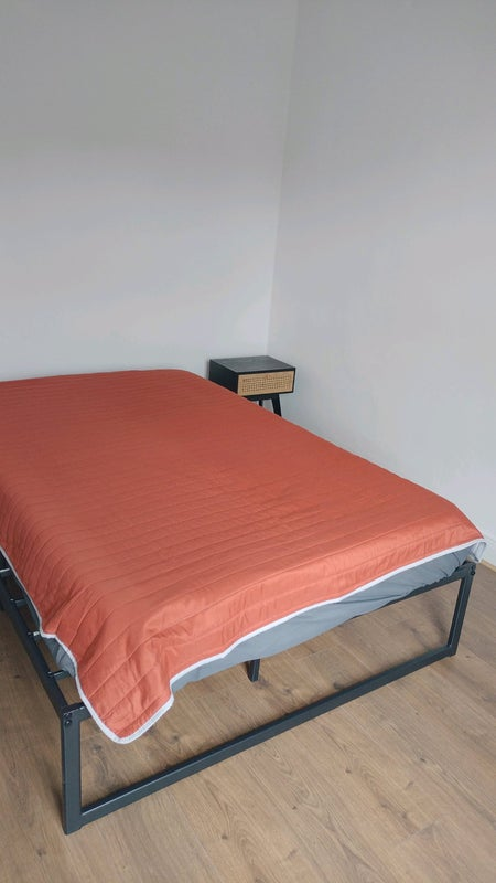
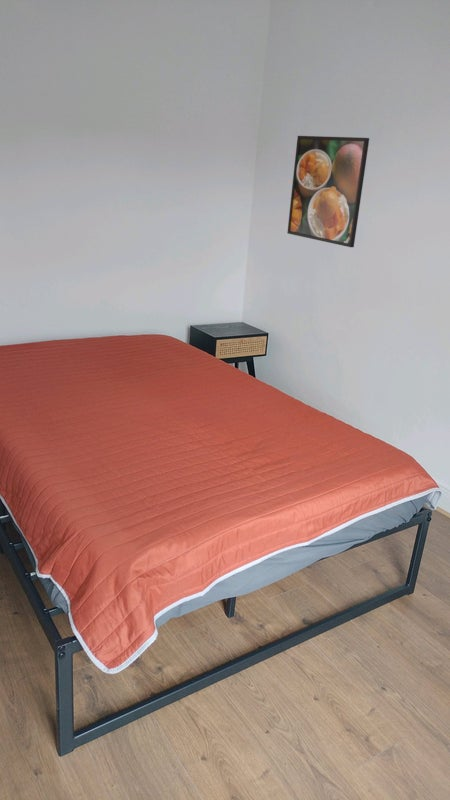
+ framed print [286,135,370,248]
